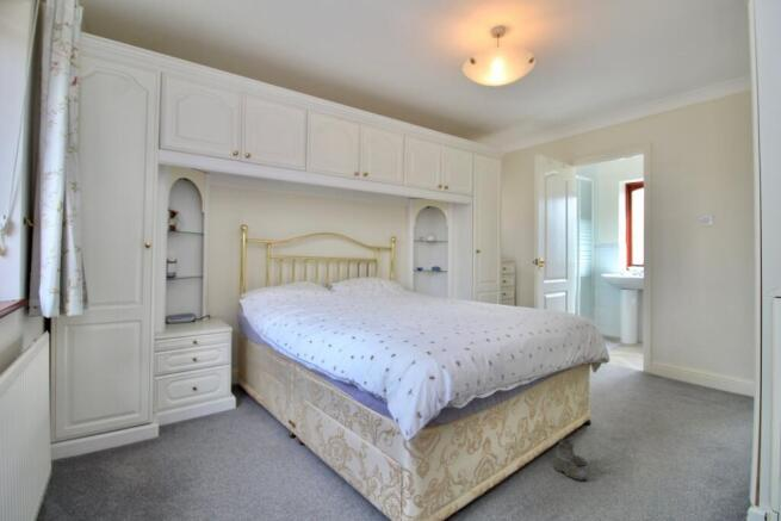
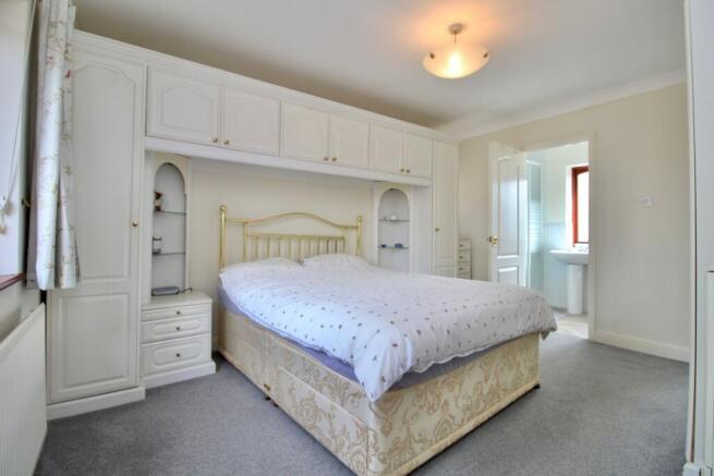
- boots [553,439,589,482]
